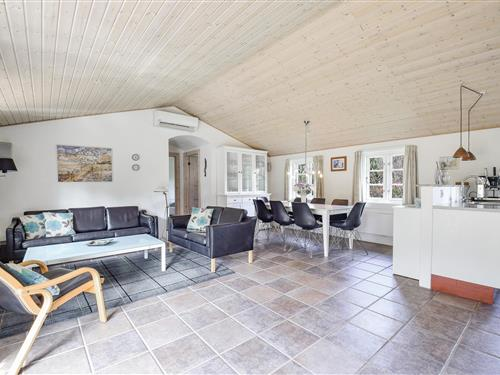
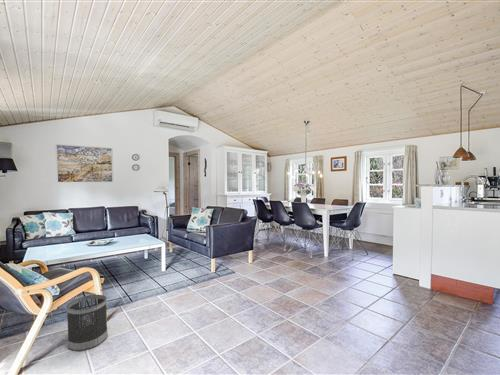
+ wastebasket [66,294,109,352]
